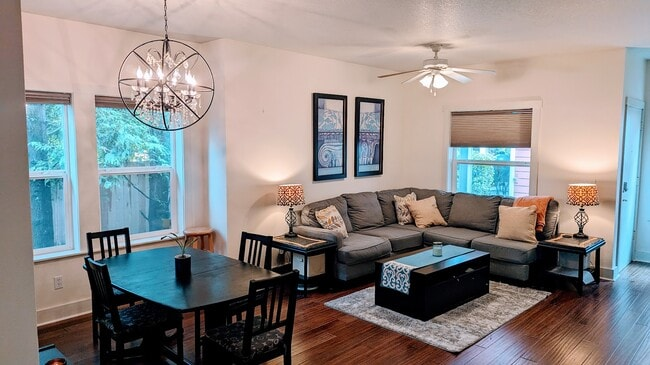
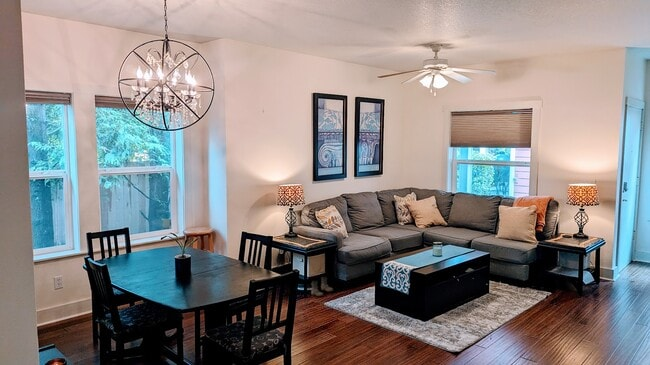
+ boots [310,276,334,297]
